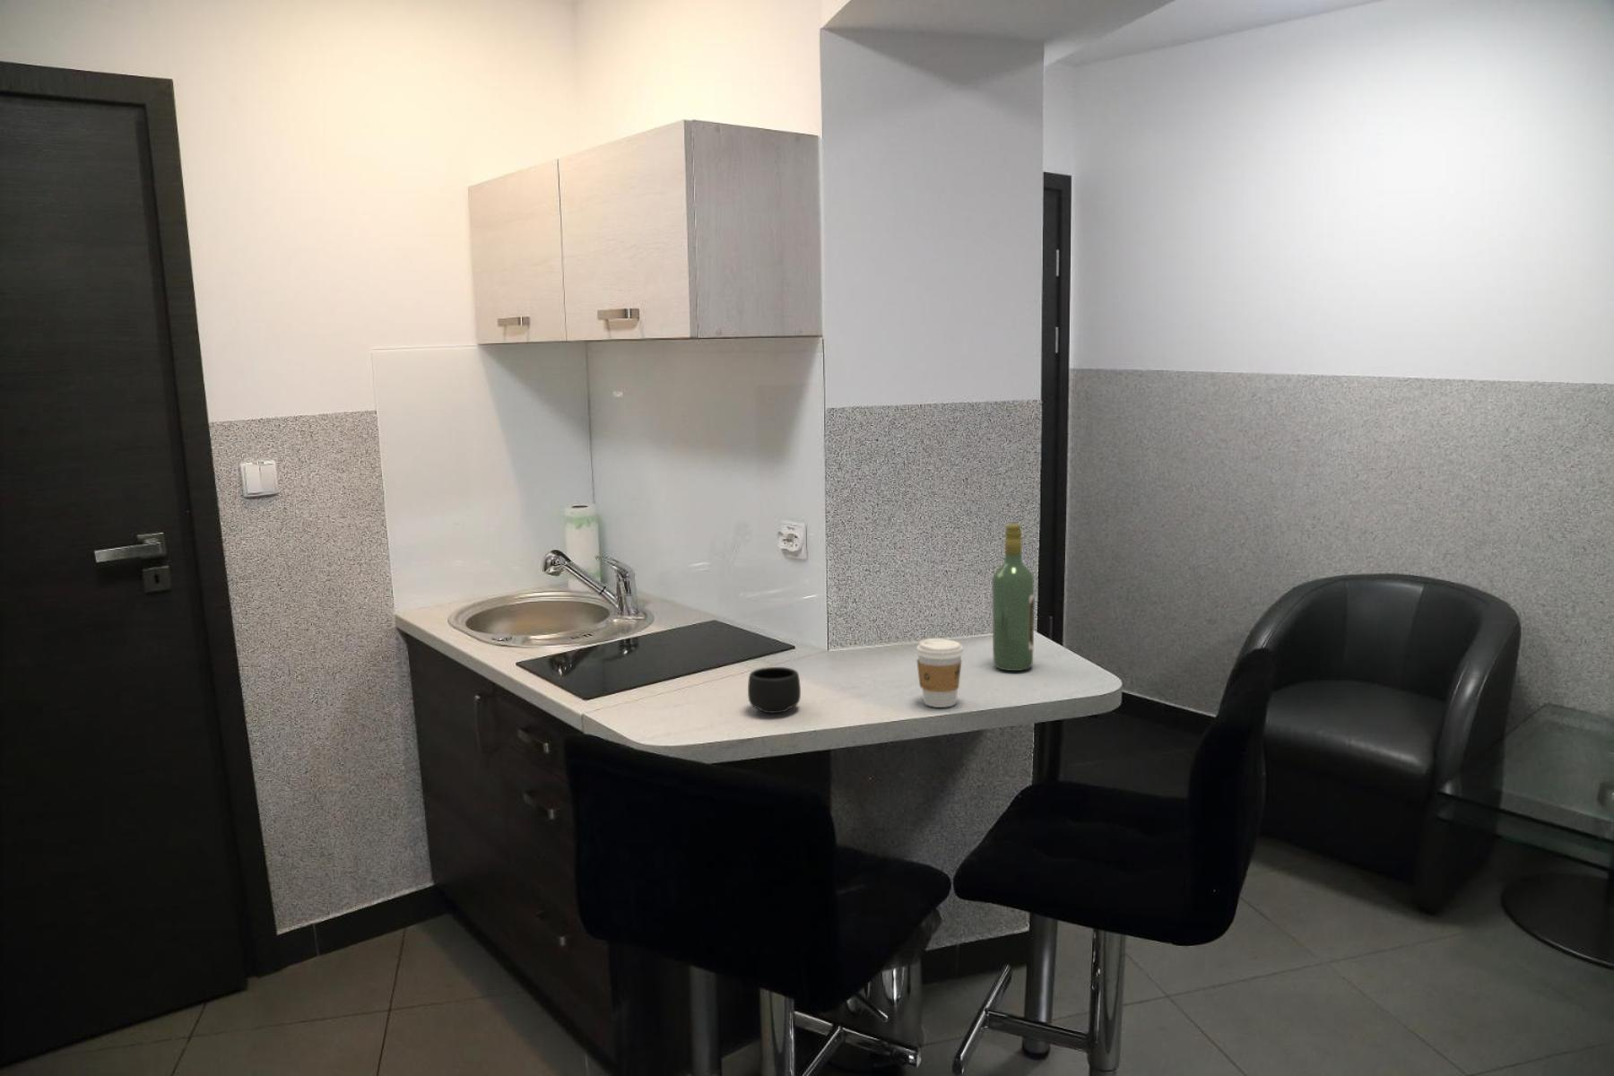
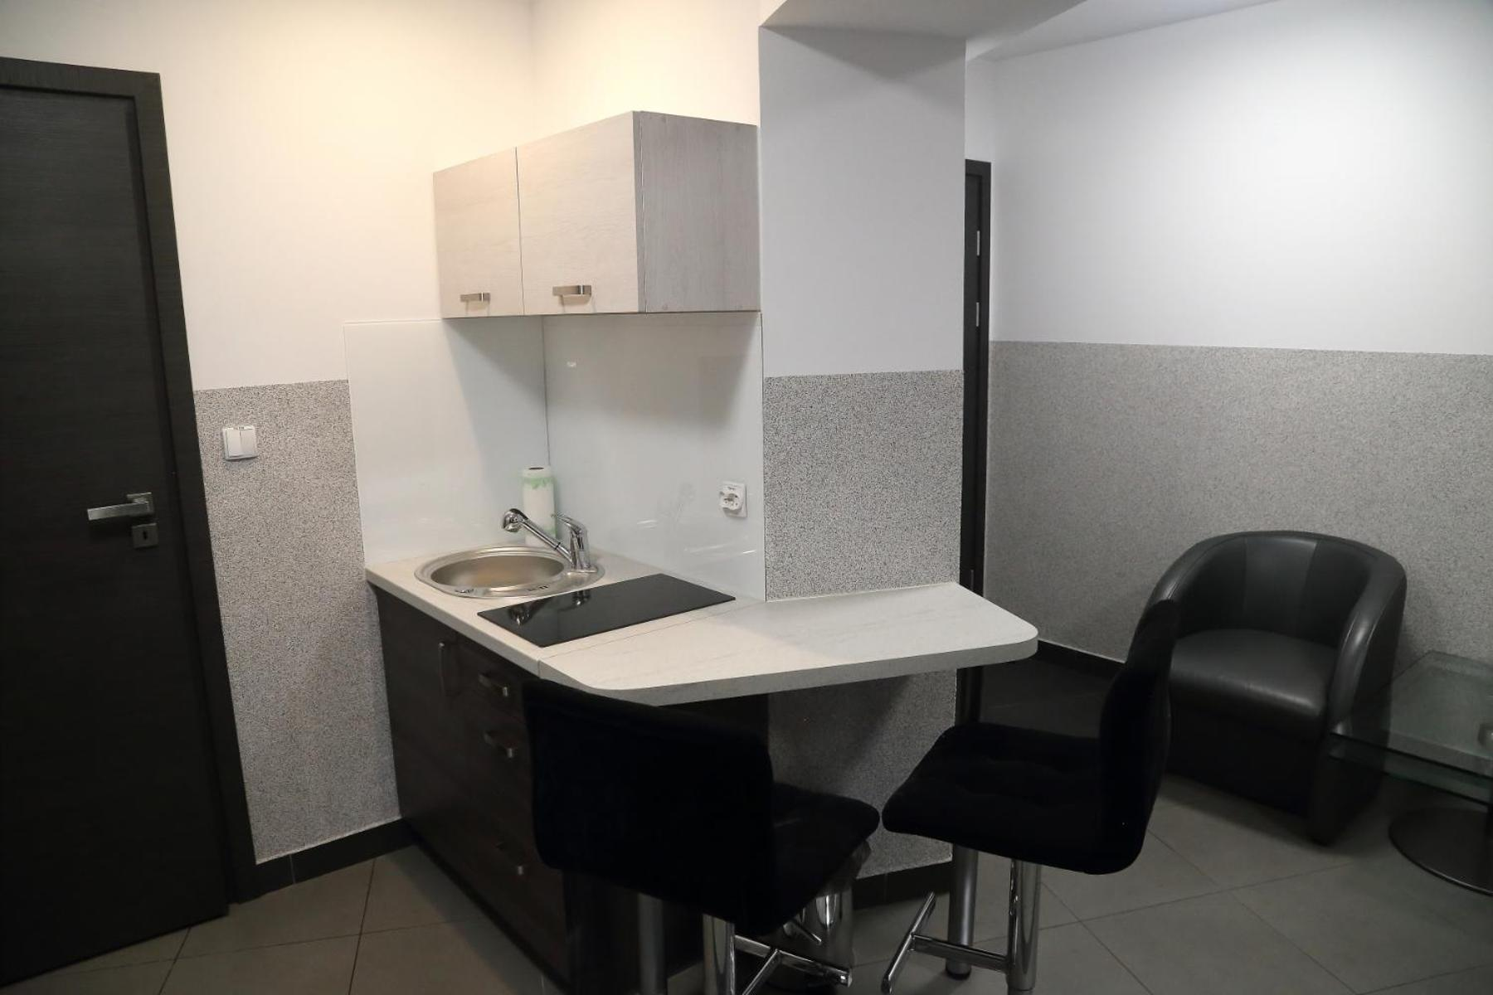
- wine bottle [991,524,1035,671]
- mug [747,666,802,713]
- coffee cup [915,638,964,709]
